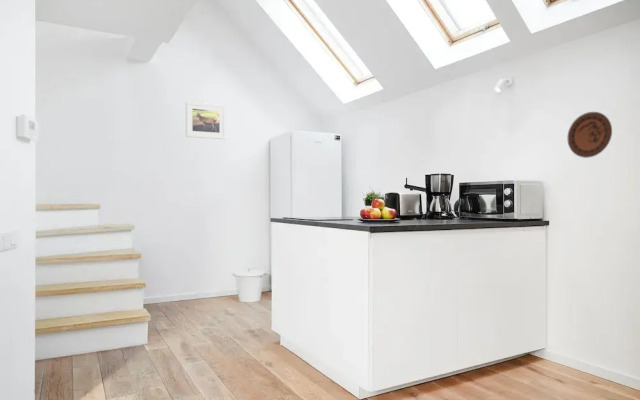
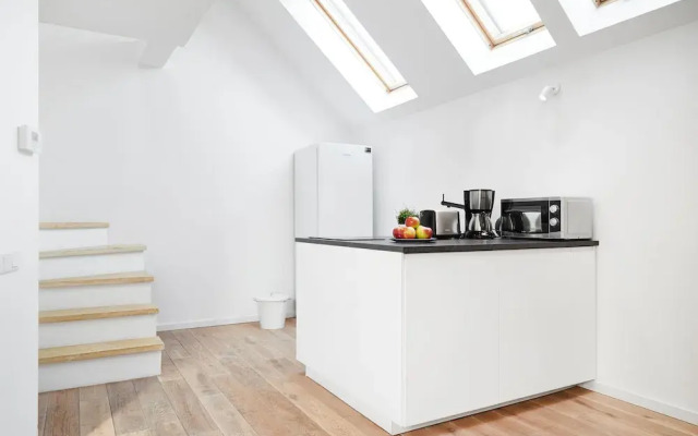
- decorative plate [566,111,613,159]
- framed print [185,101,227,140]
